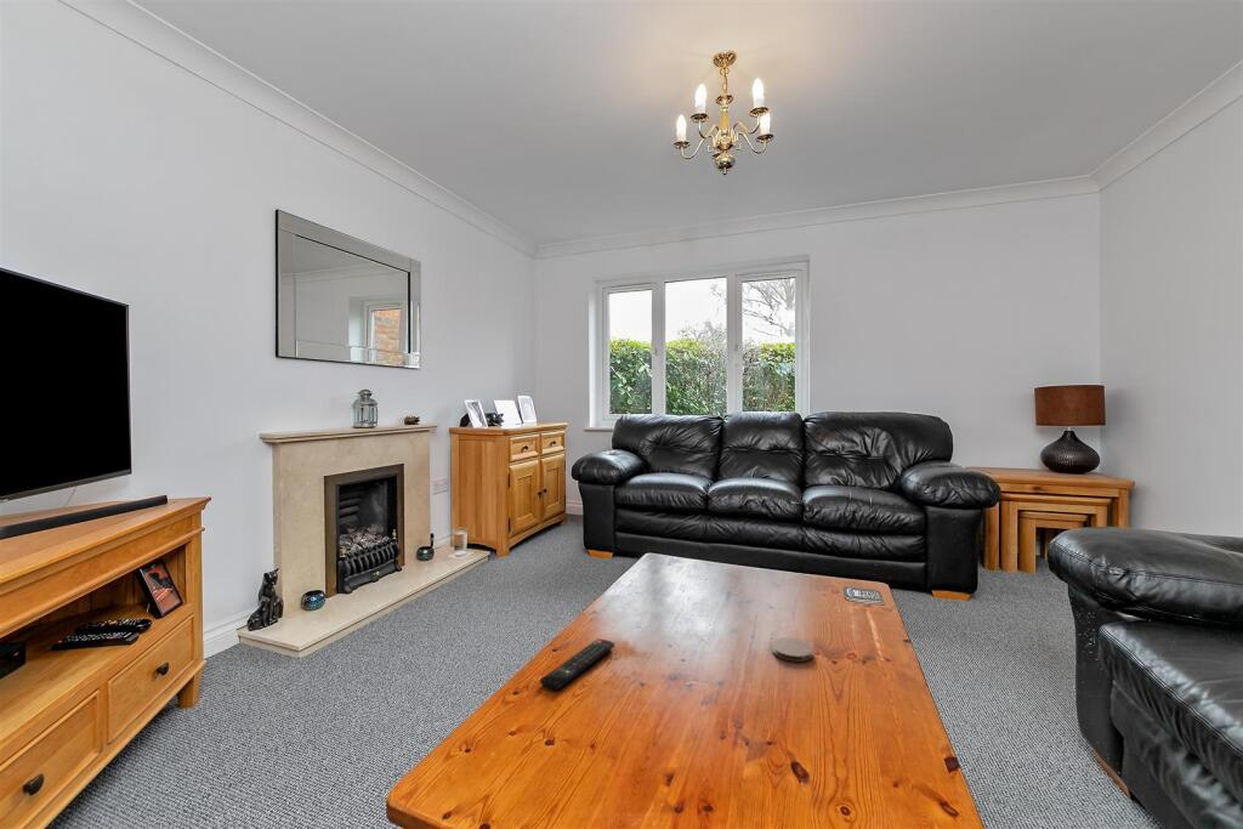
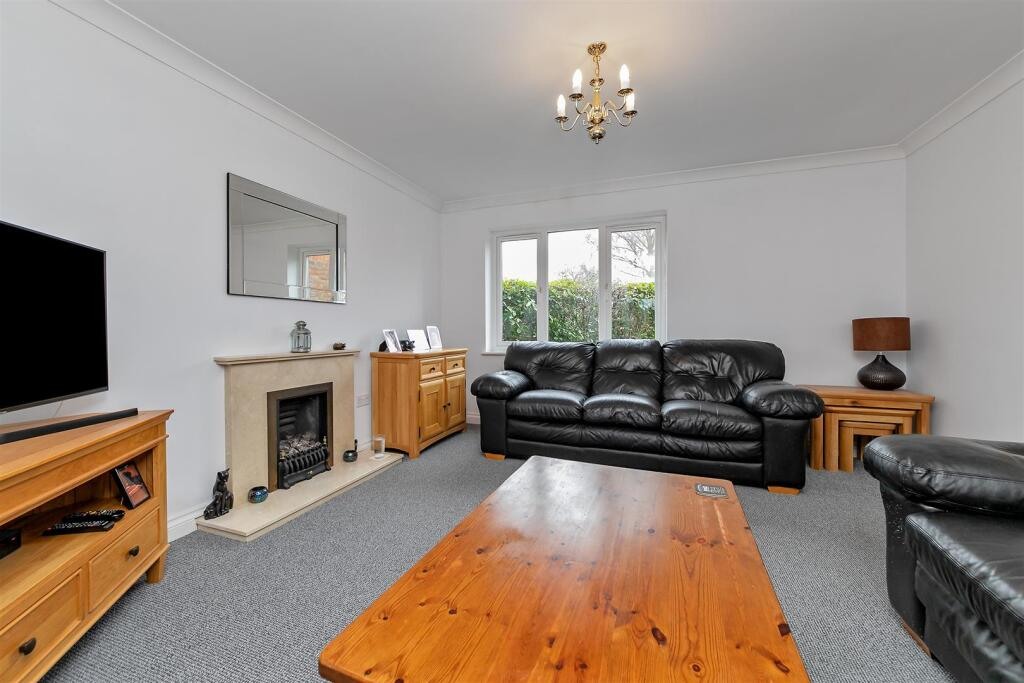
- coaster [771,637,813,663]
- remote control [539,637,615,691]
